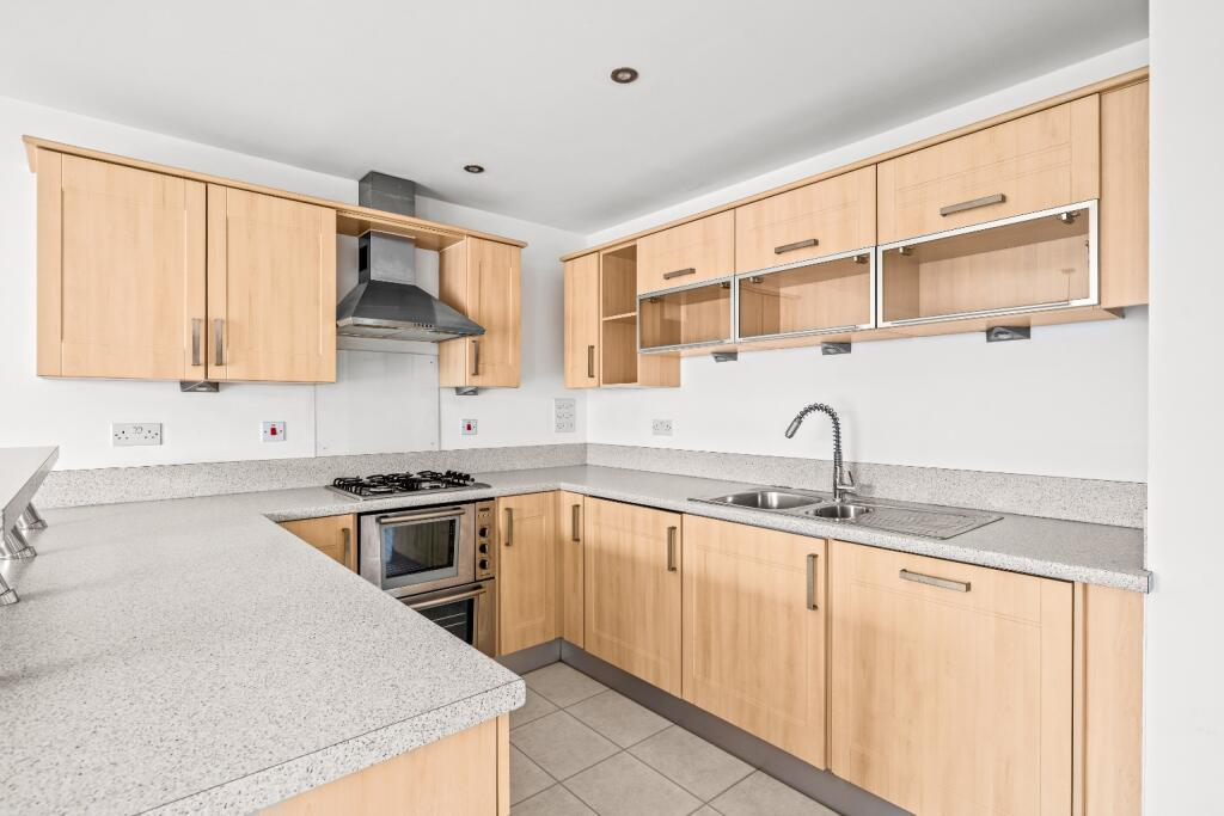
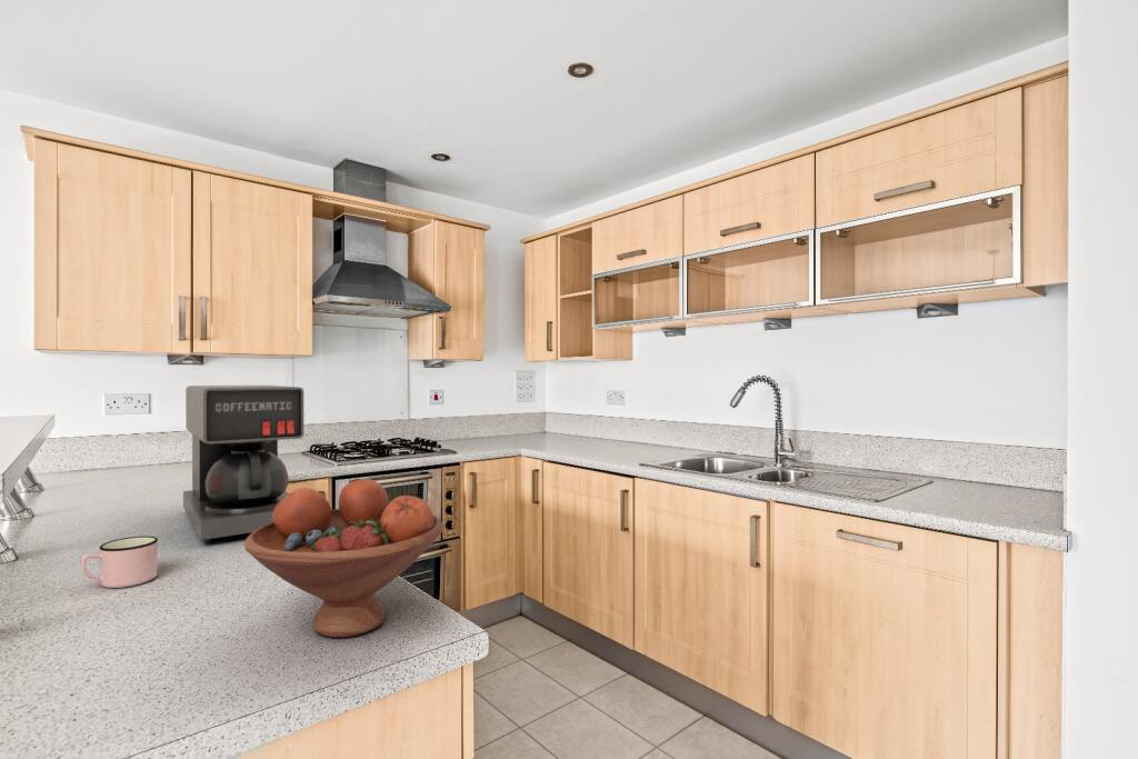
+ coffee maker [182,385,305,545]
+ fruit bowl [243,478,445,639]
+ mug [80,535,159,589]
